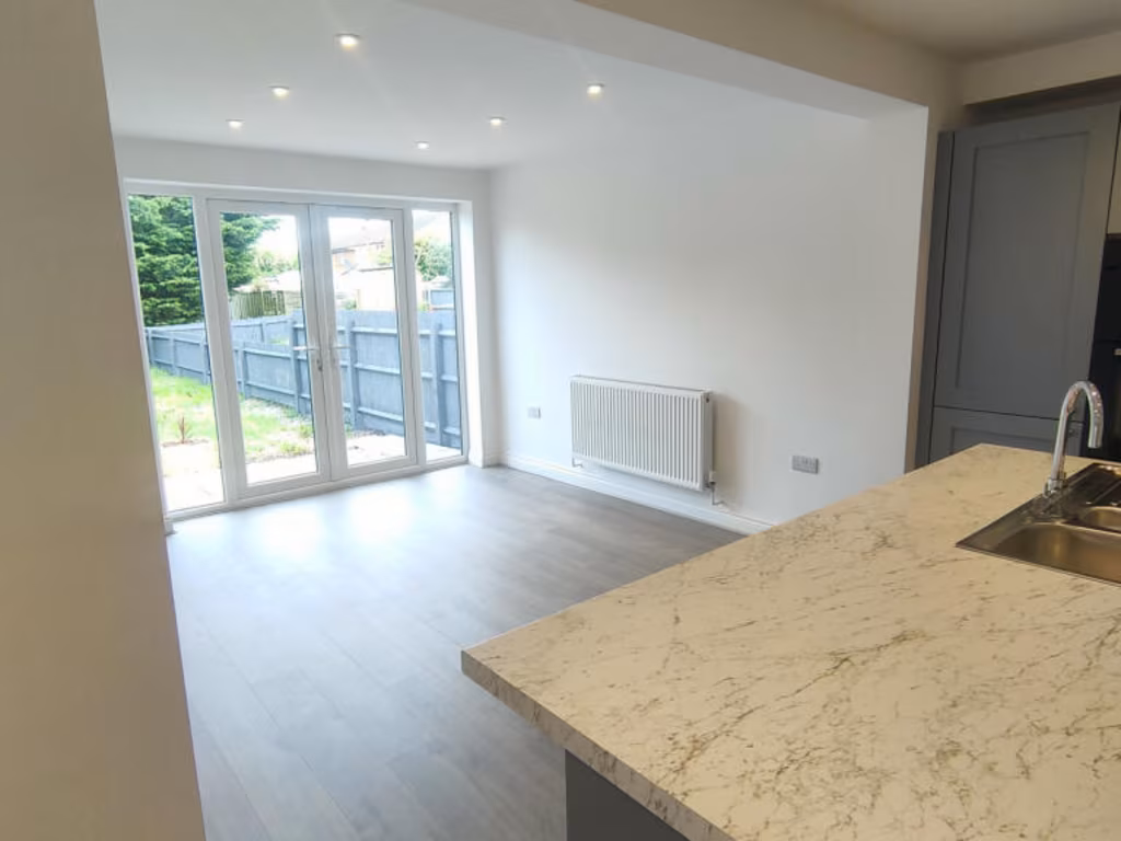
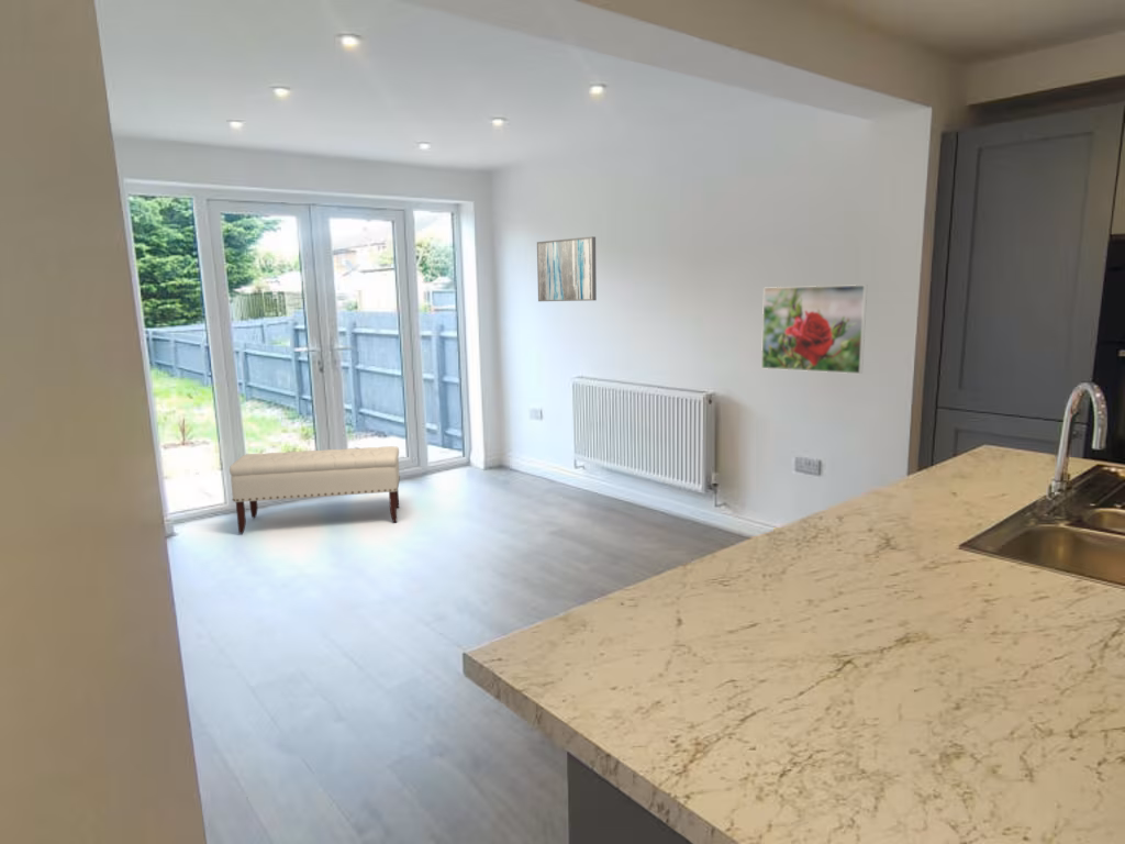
+ wall art [536,235,598,302]
+ bench [229,445,401,535]
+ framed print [760,284,868,375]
